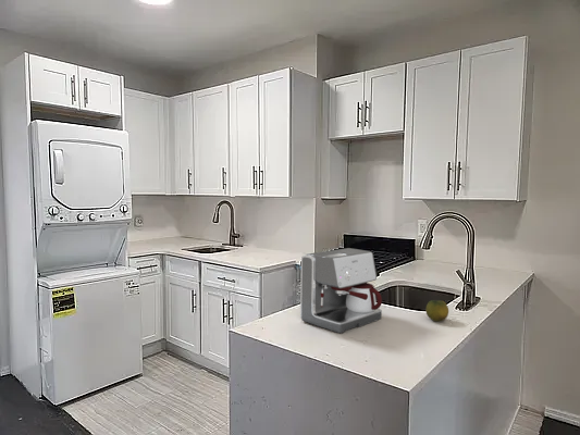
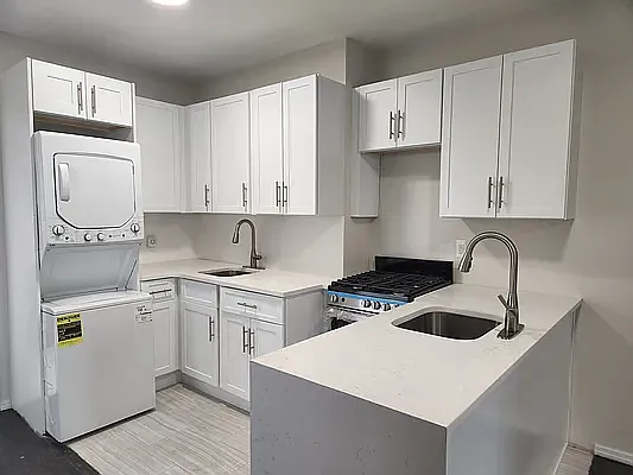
- fruit [424,299,449,322]
- coffee maker [299,247,383,334]
